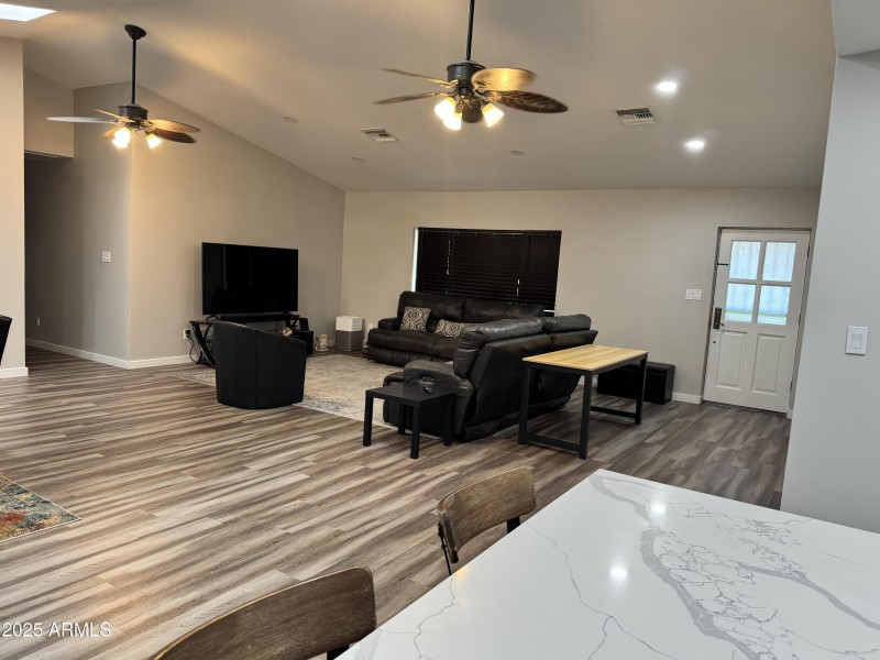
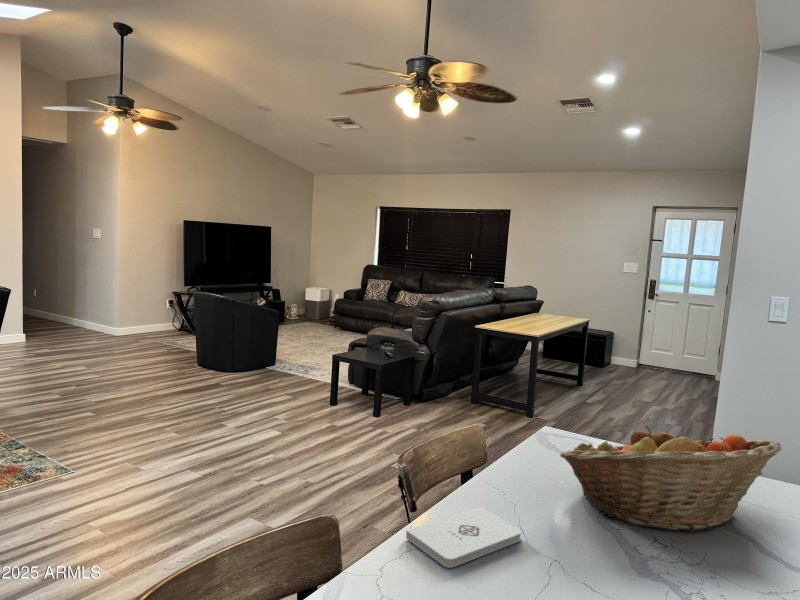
+ fruit basket [559,424,783,532]
+ notepad [405,506,523,569]
